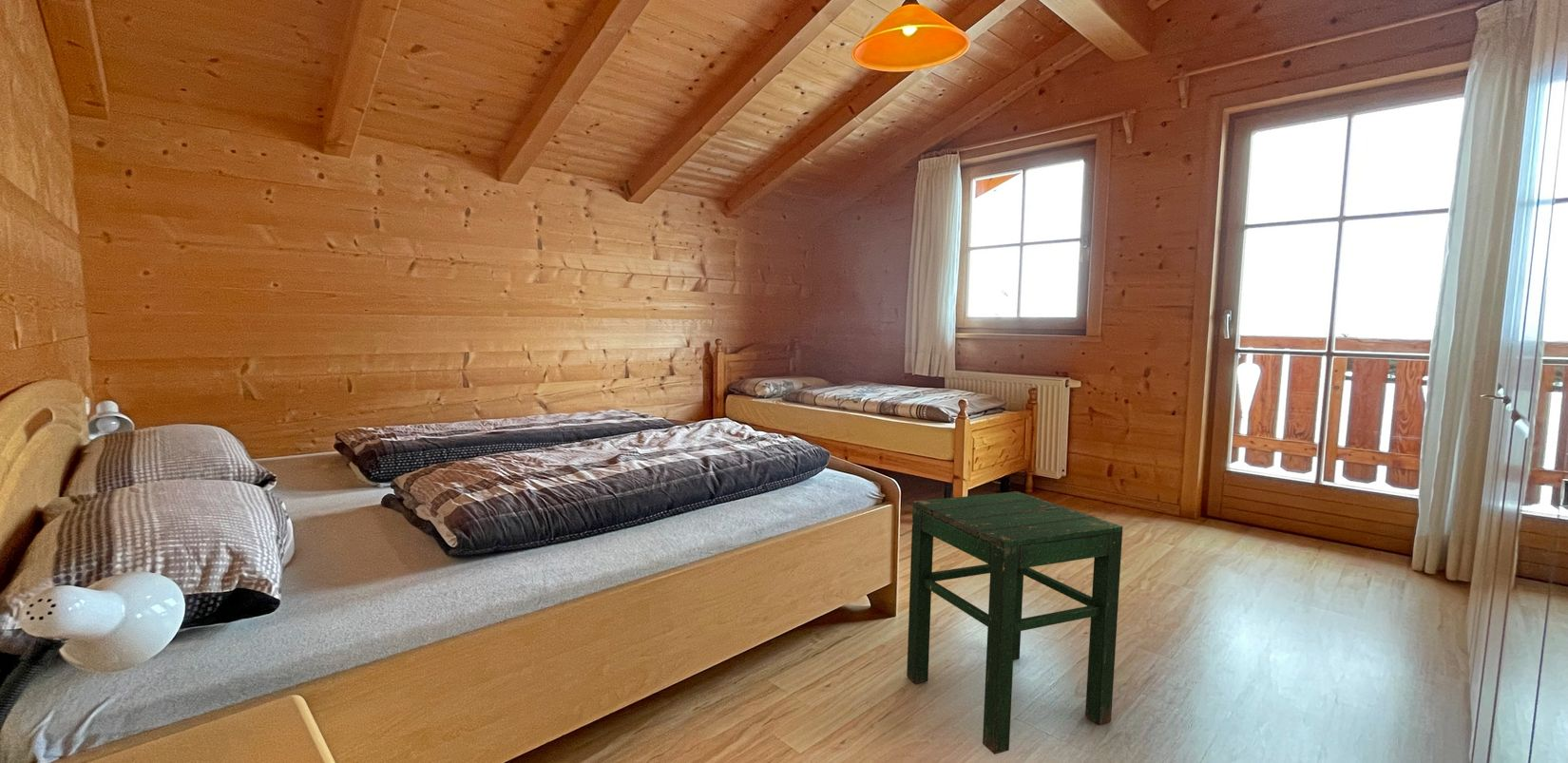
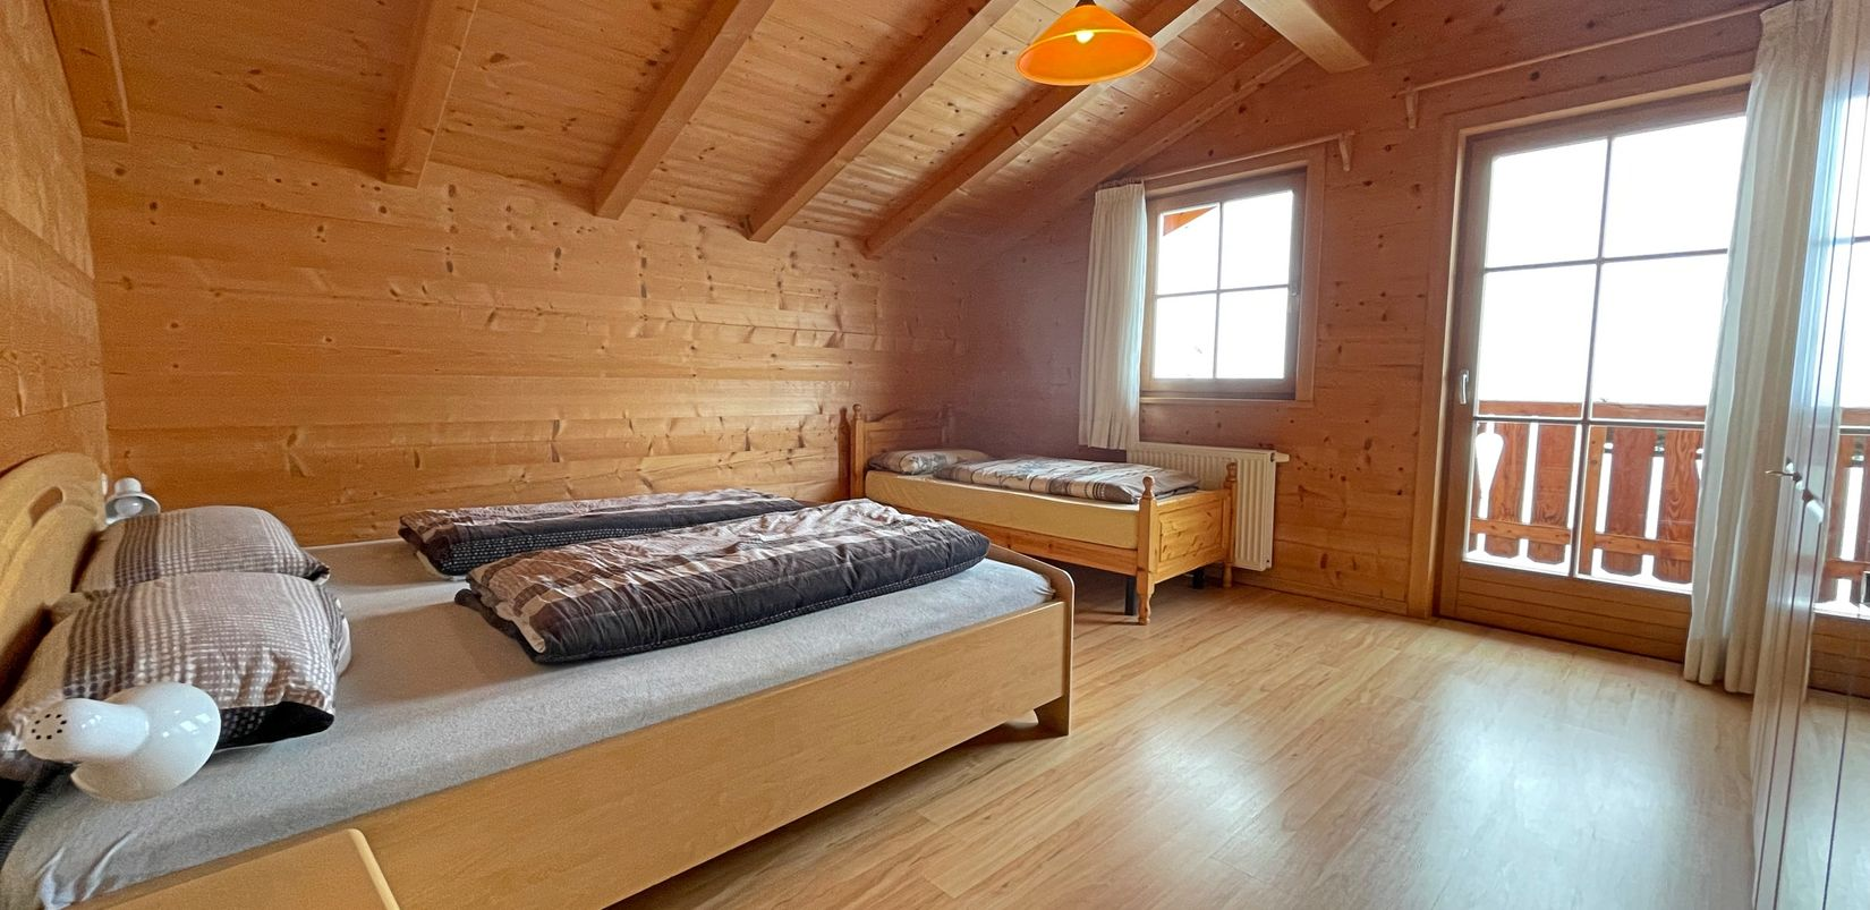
- stool [906,490,1123,755]
